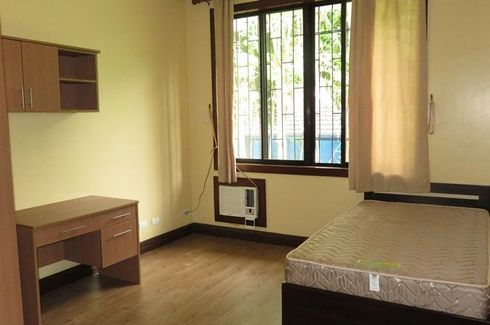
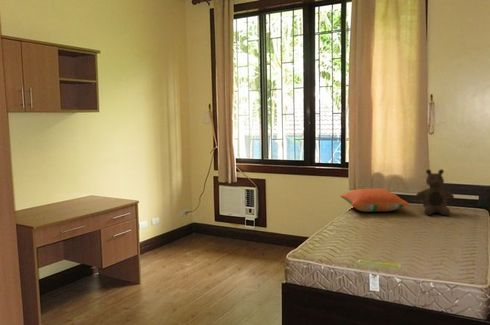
+ teddy bear [414,168,455,217]
+ pillow [339,188,410,213]
